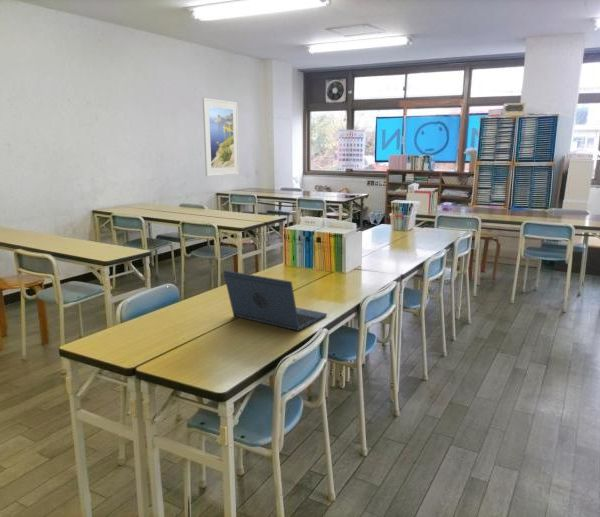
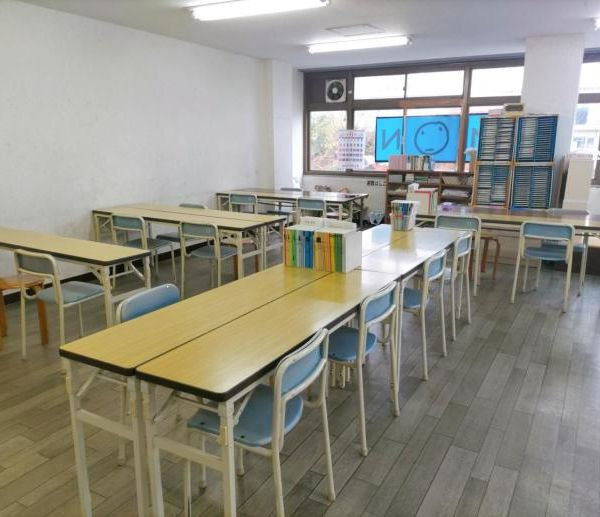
- laptop [222,269,328,332]
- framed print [202,97,240,177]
